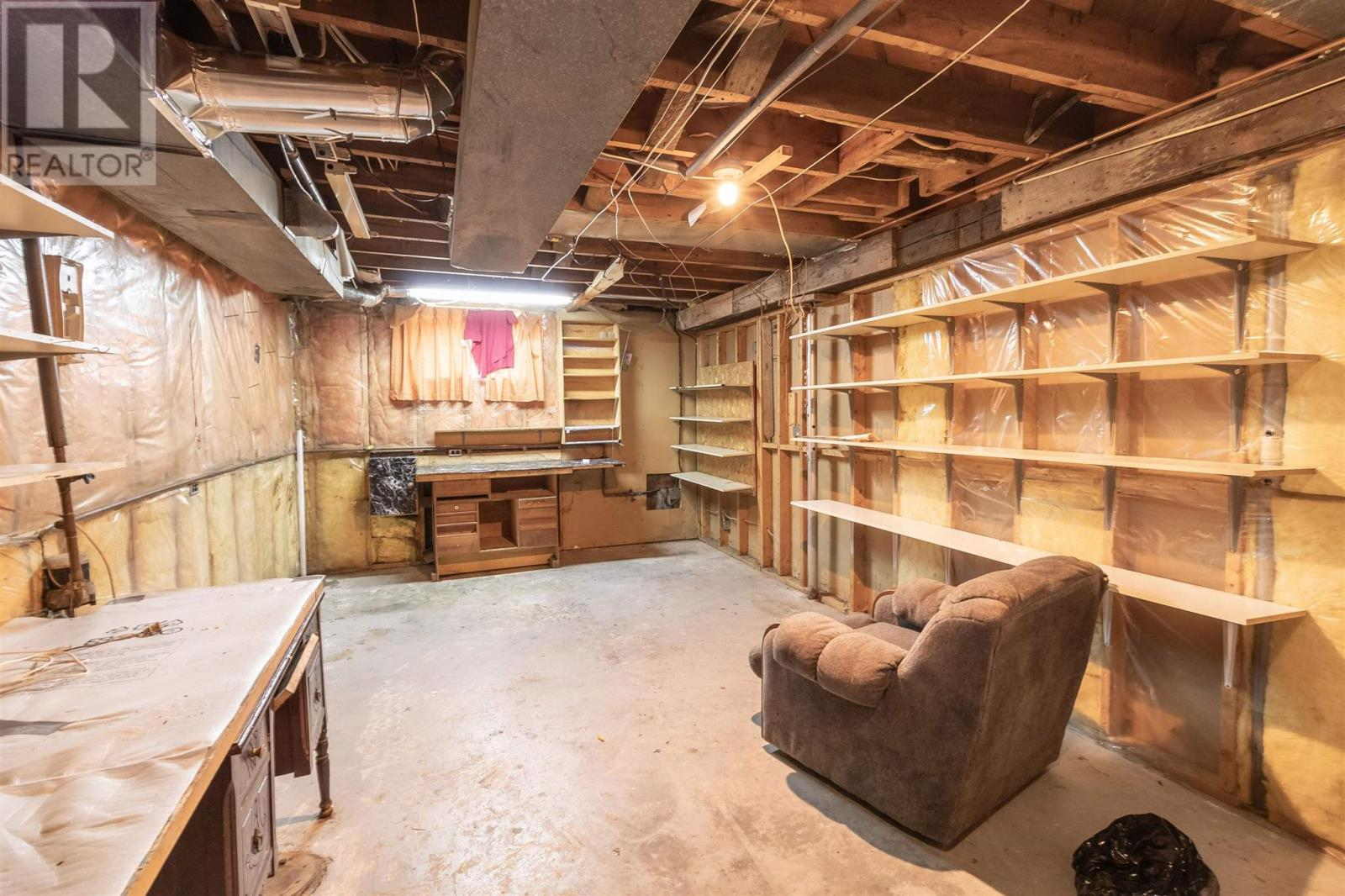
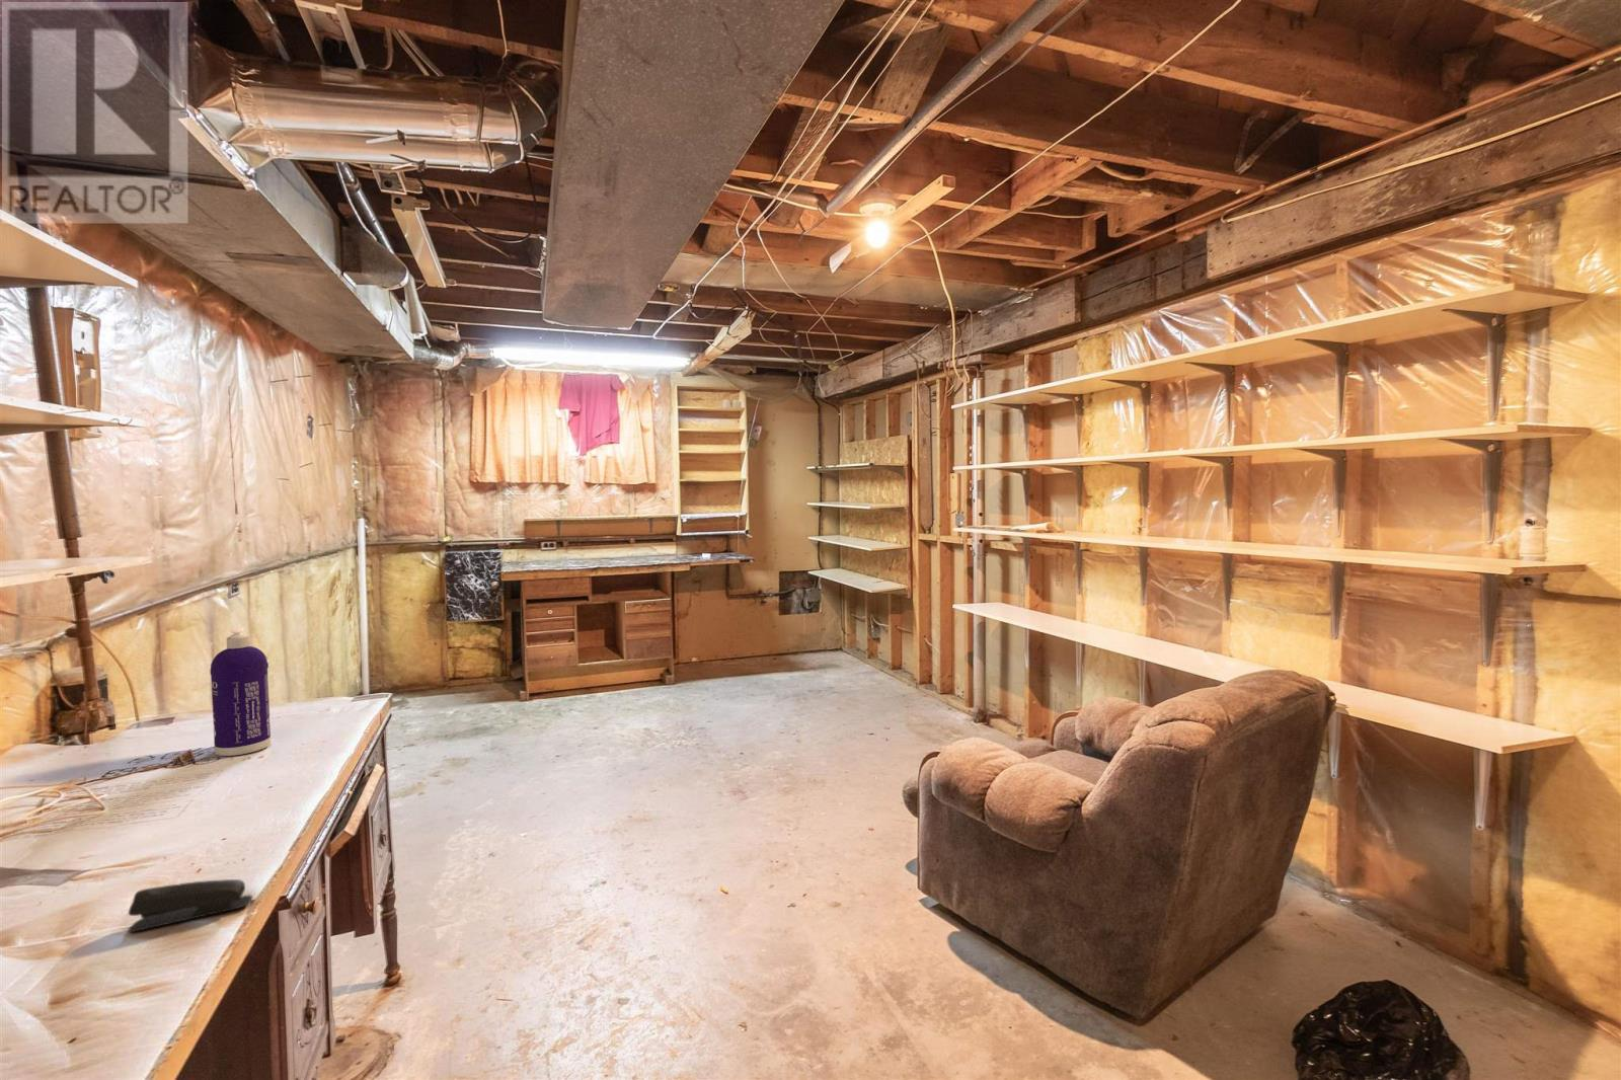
+ stapler [128,879,253,933]
+ spray bottle [209,626,271,757]
